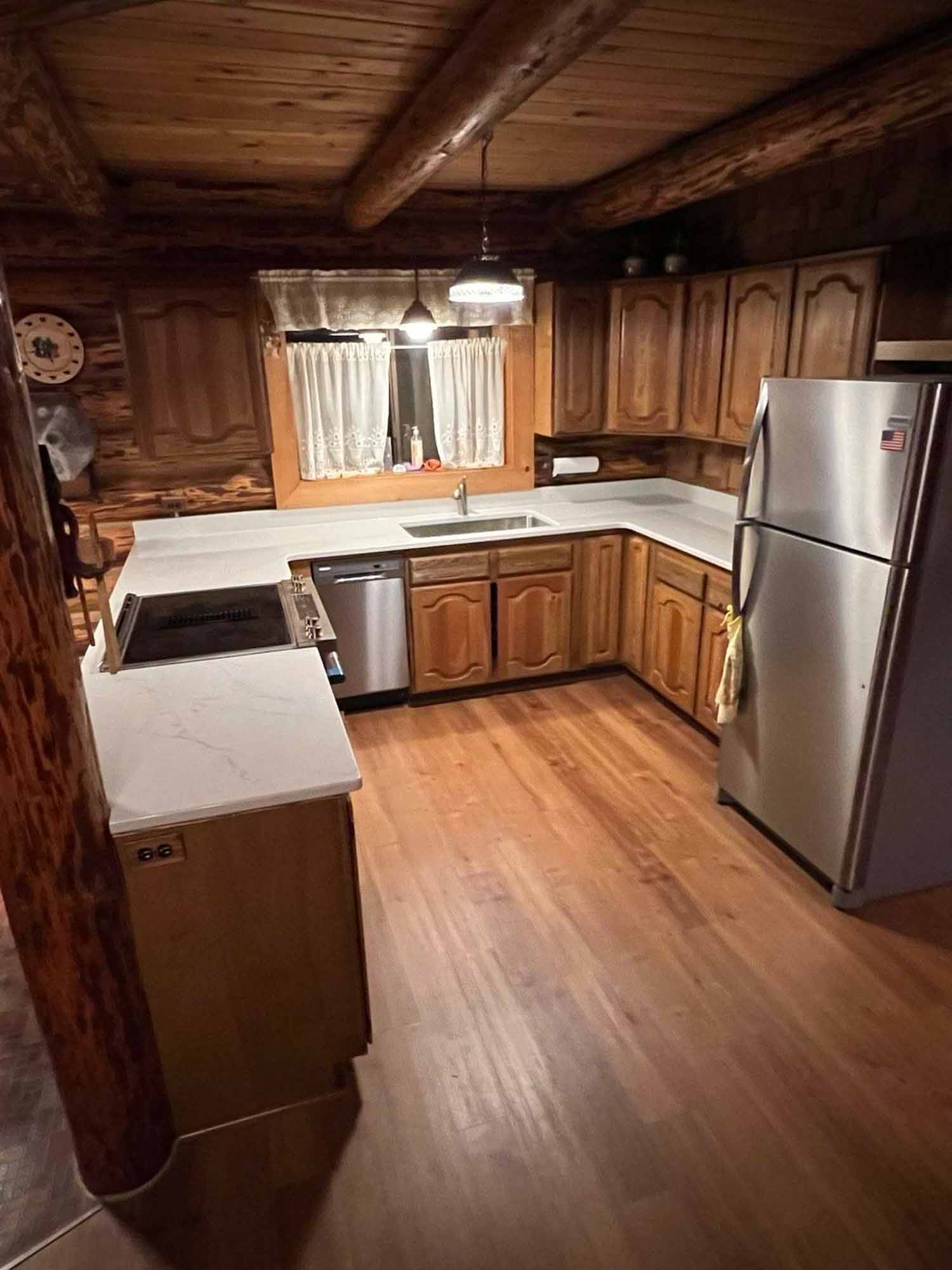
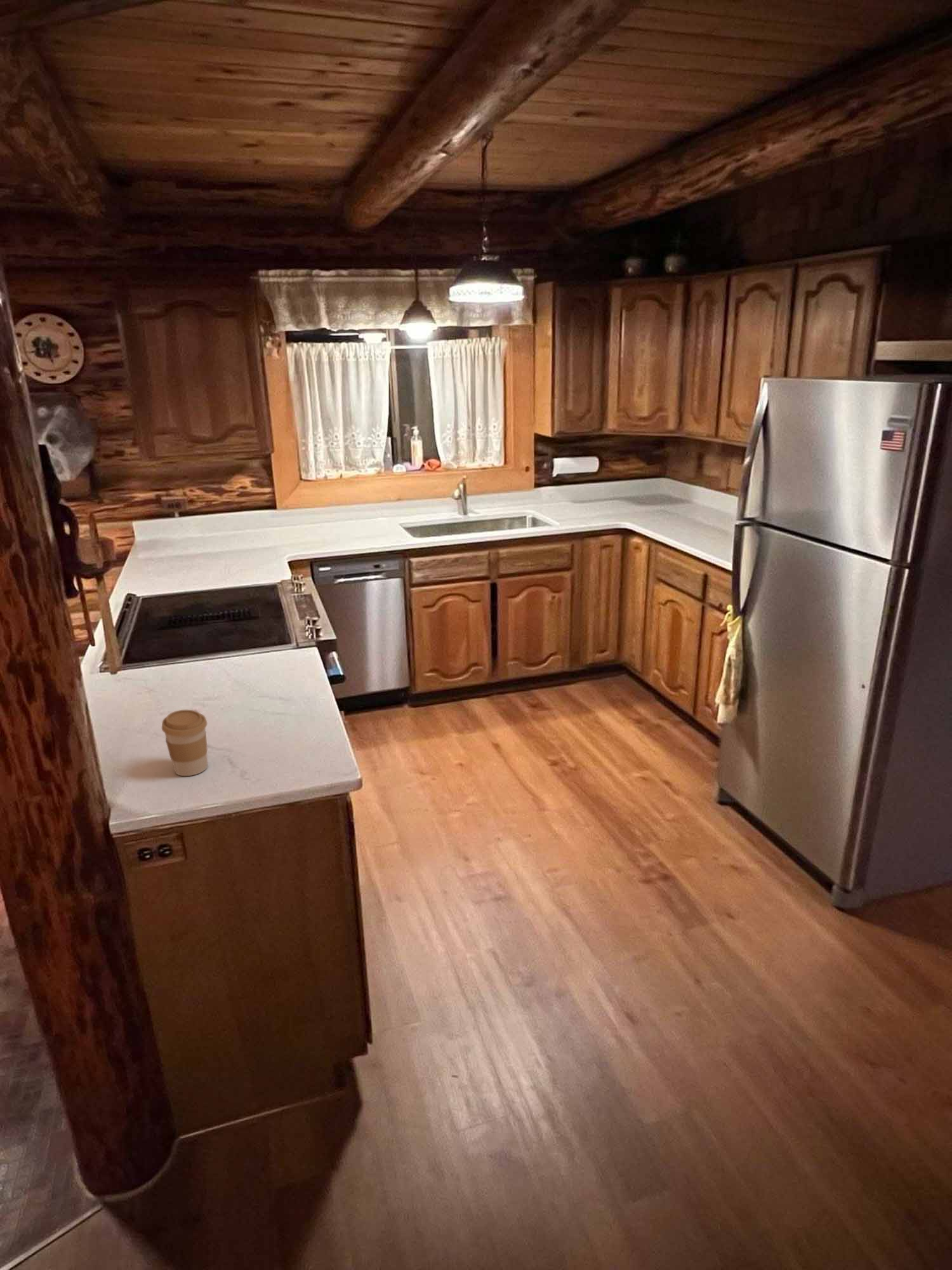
+ coffee cup [161,709,208,777]
